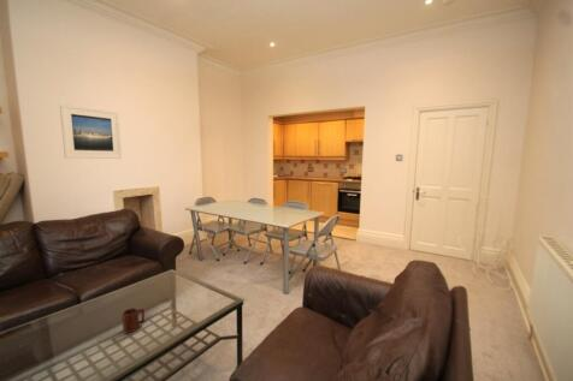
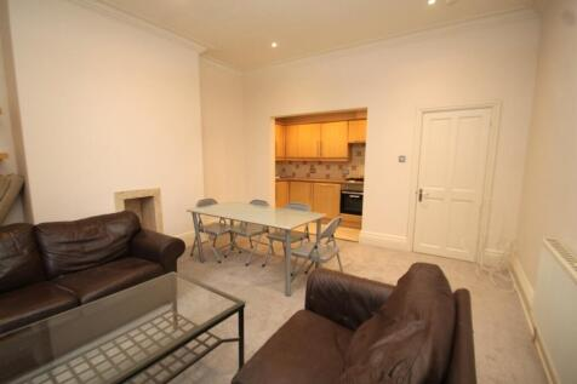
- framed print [59,103,123,160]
- mug [122,306,146,334]
